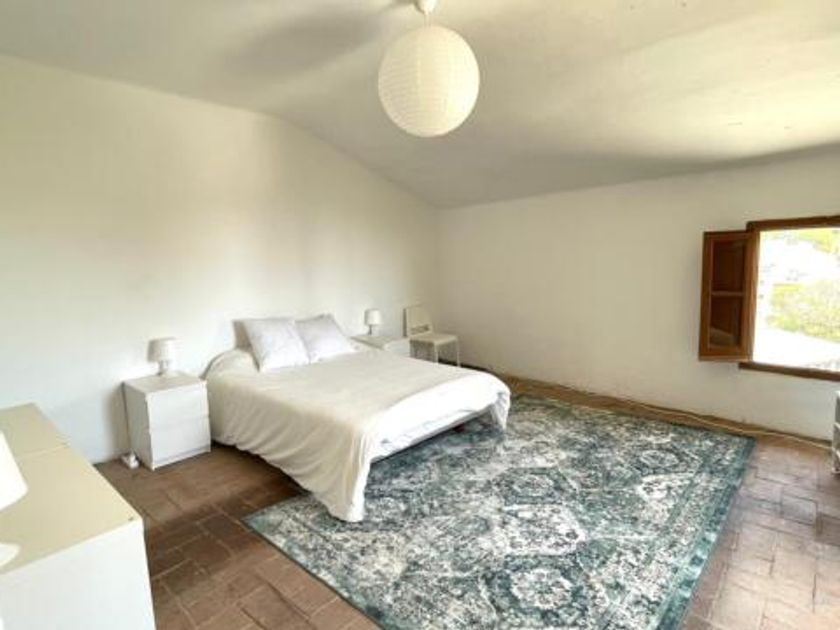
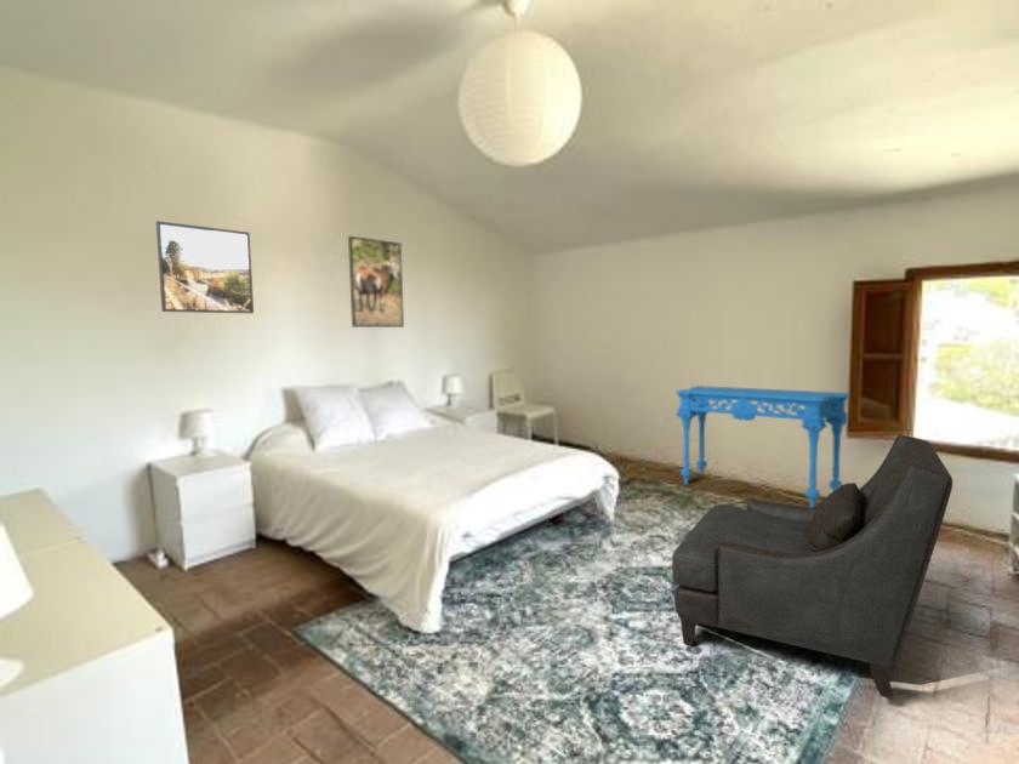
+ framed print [347,235,405,329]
+ armchair [671,433,953,701]
+ console table [674,384,849,507]
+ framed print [155,219,255,314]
